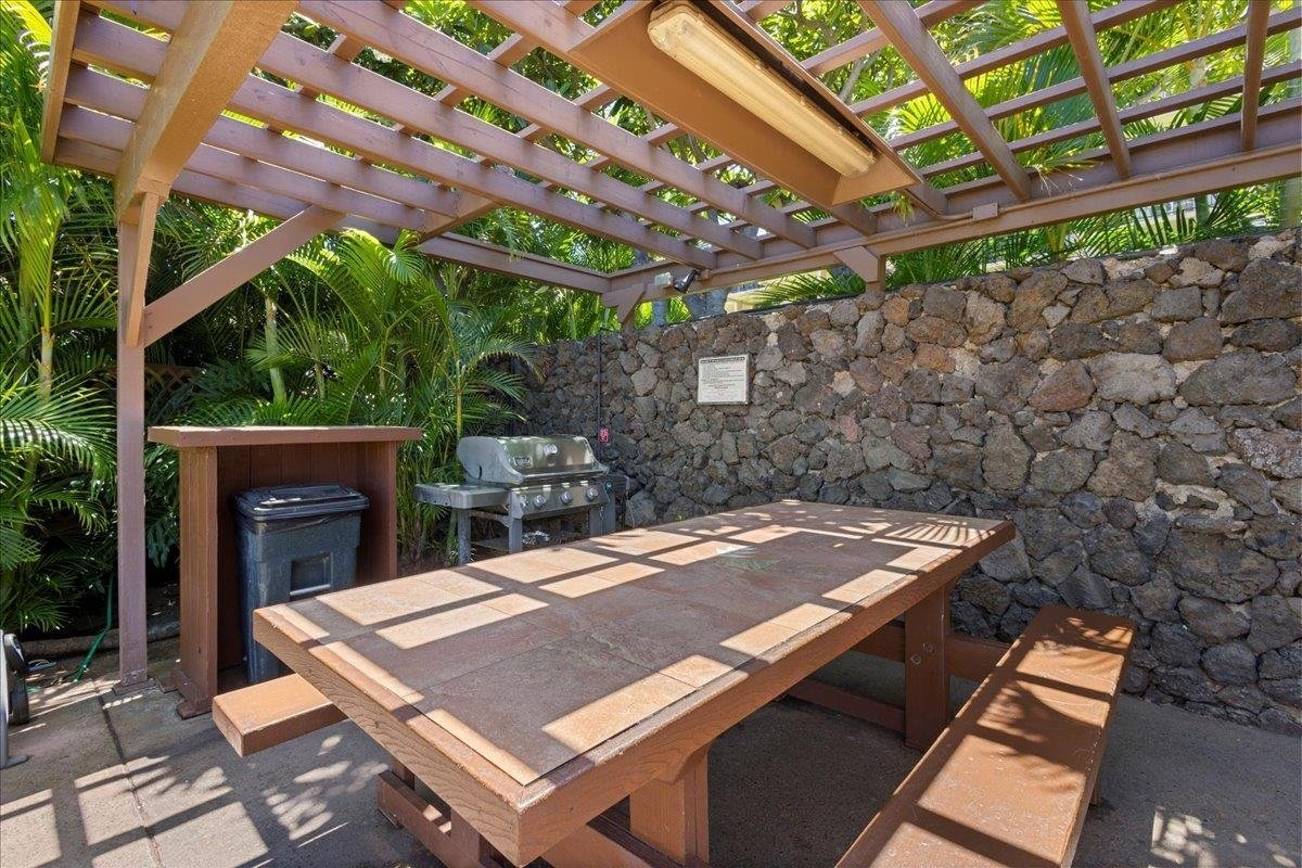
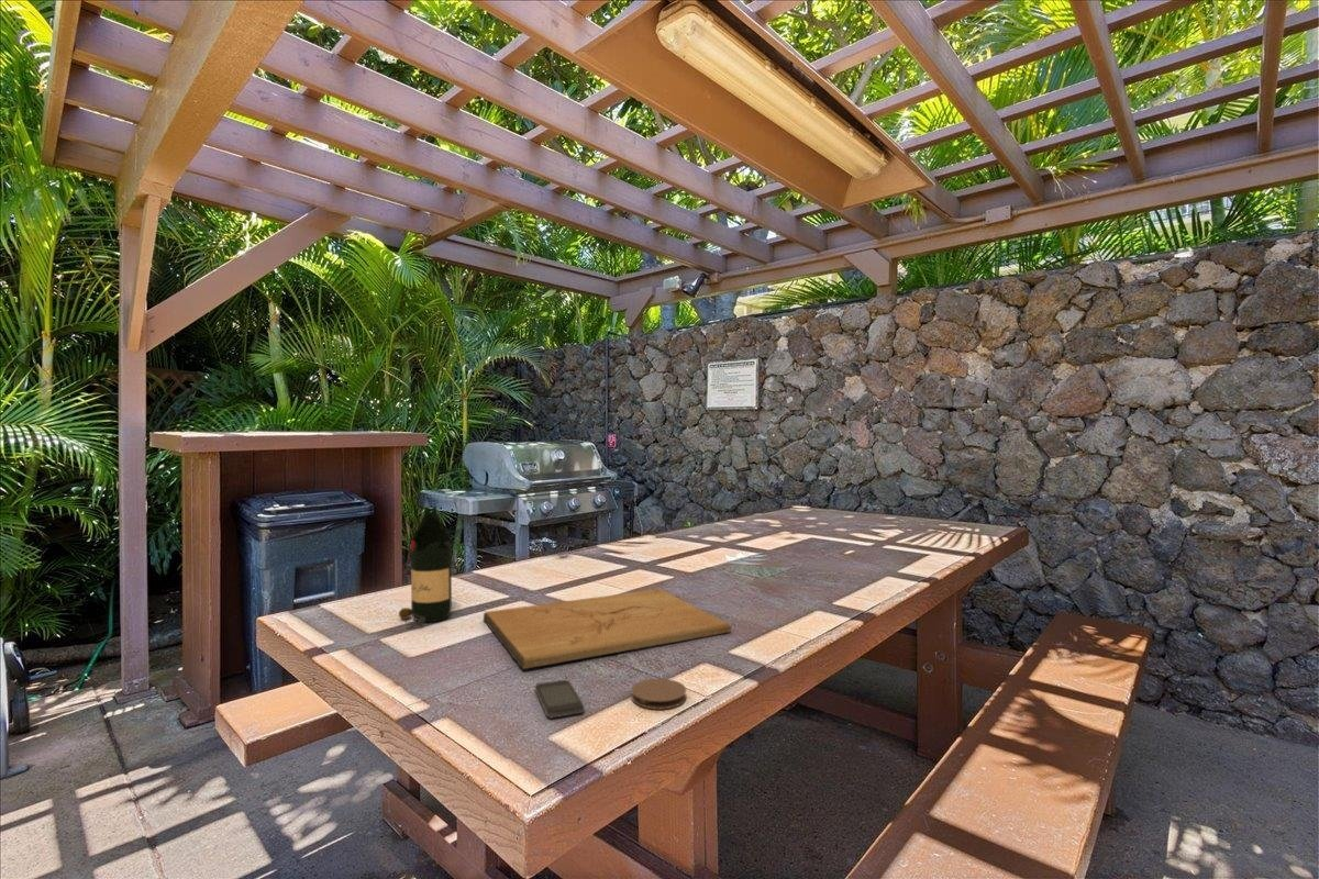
+ smartphone [534,679,586,719]
+ bottle [398,504,453,627]
+ cutting board [481,588,732,670]
+ coaster [630,677,687,710]
